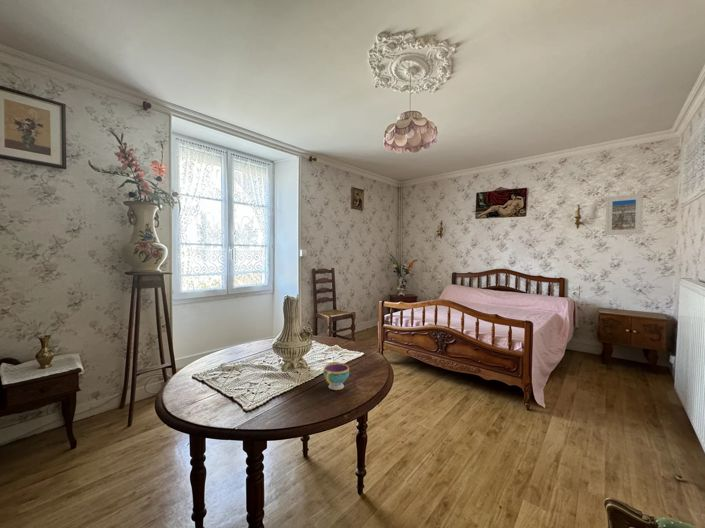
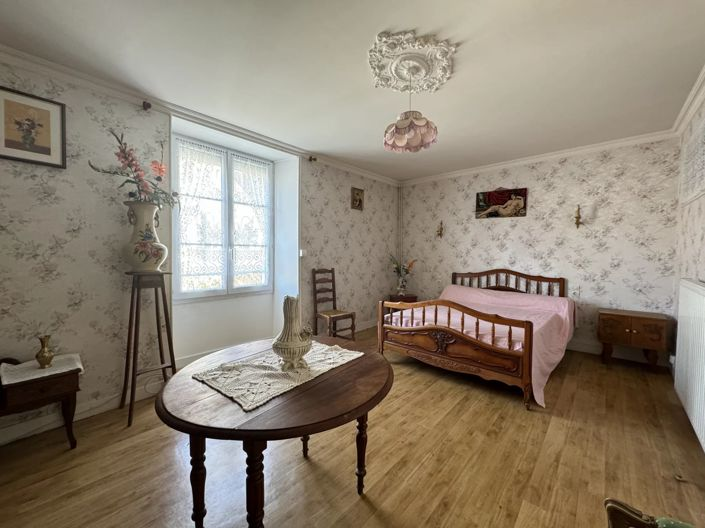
- teacup [323,362,350,391]
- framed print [604,193,644,236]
